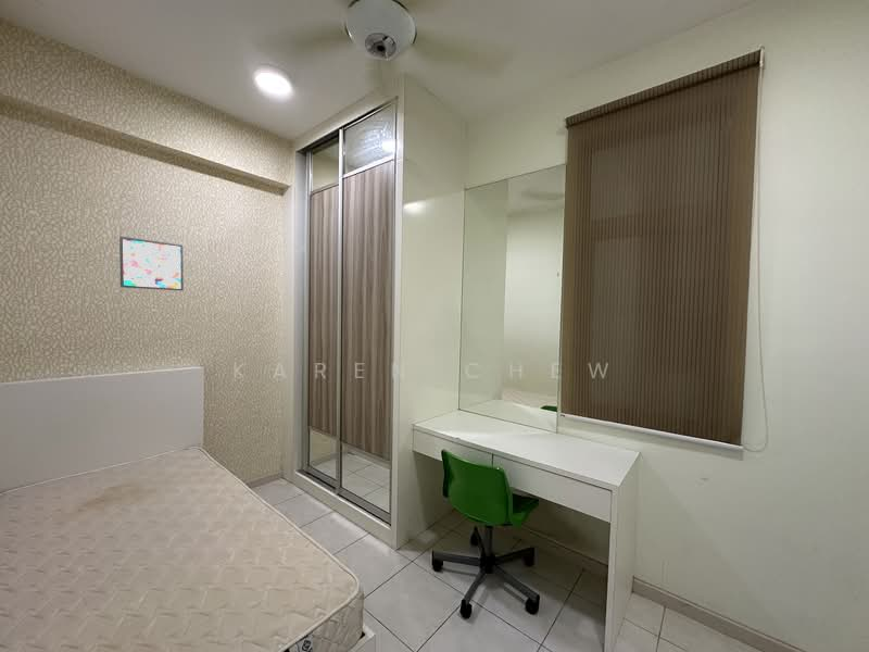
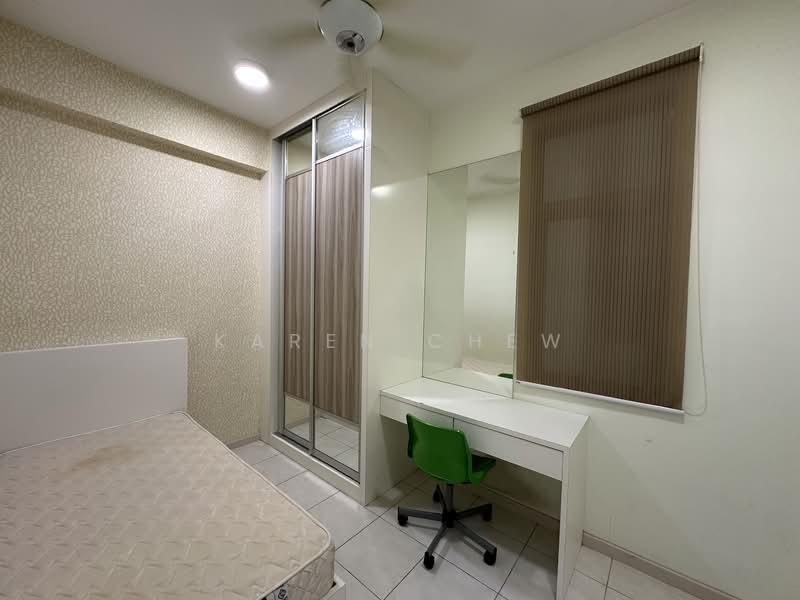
- wall art [118,235,185,291]
